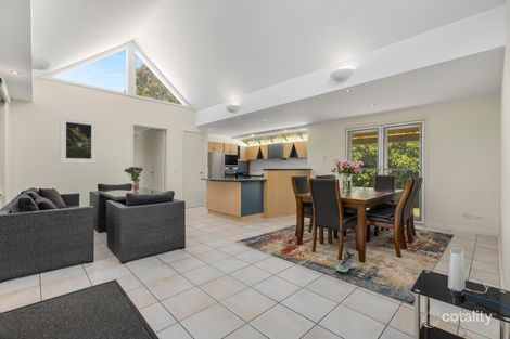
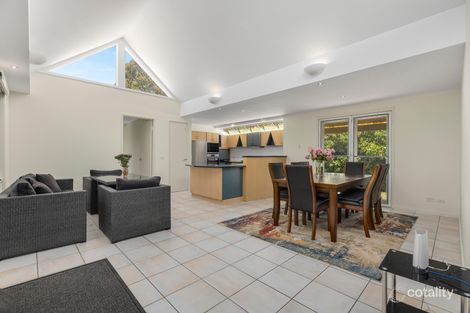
- sneaker [335,249,357,273]
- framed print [59,116,98,165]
